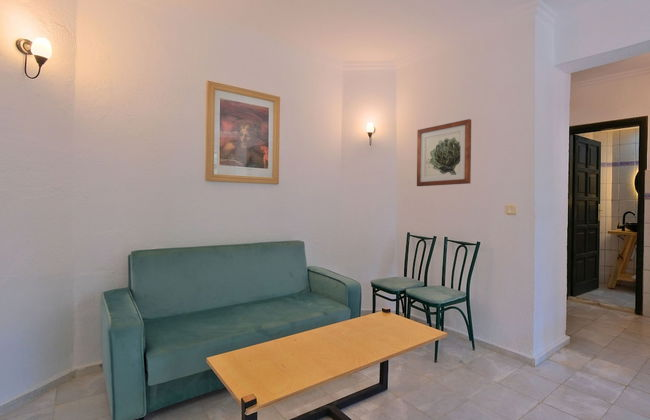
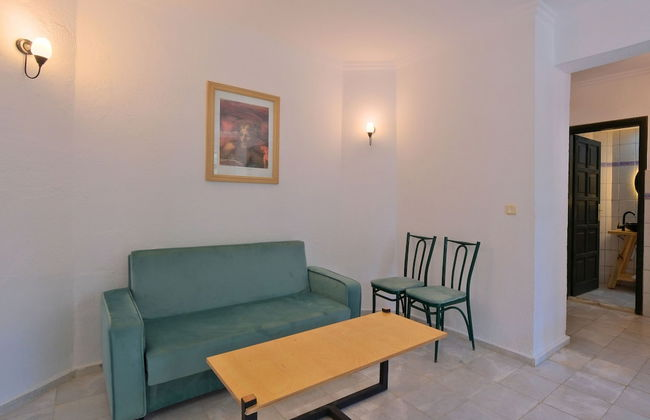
- wall art [416,118,472,187]
